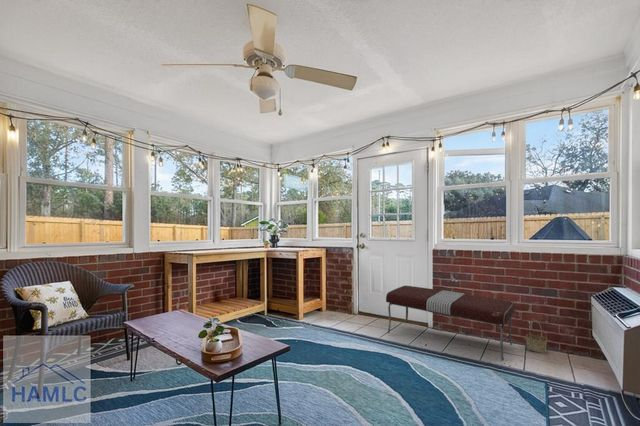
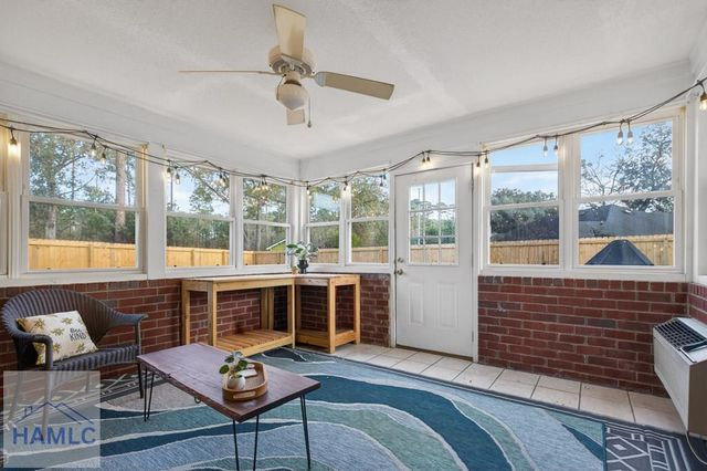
- basket [525,319,548,354]
- bench [385,285,516,362]
